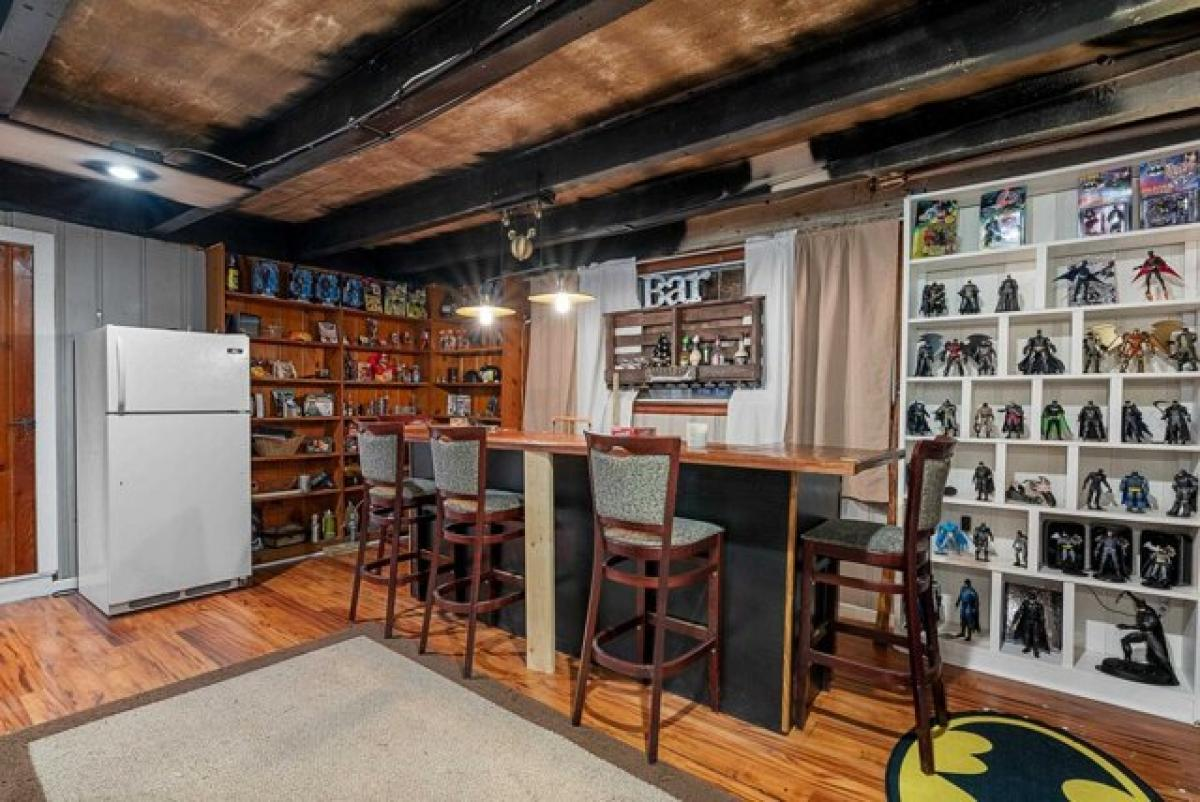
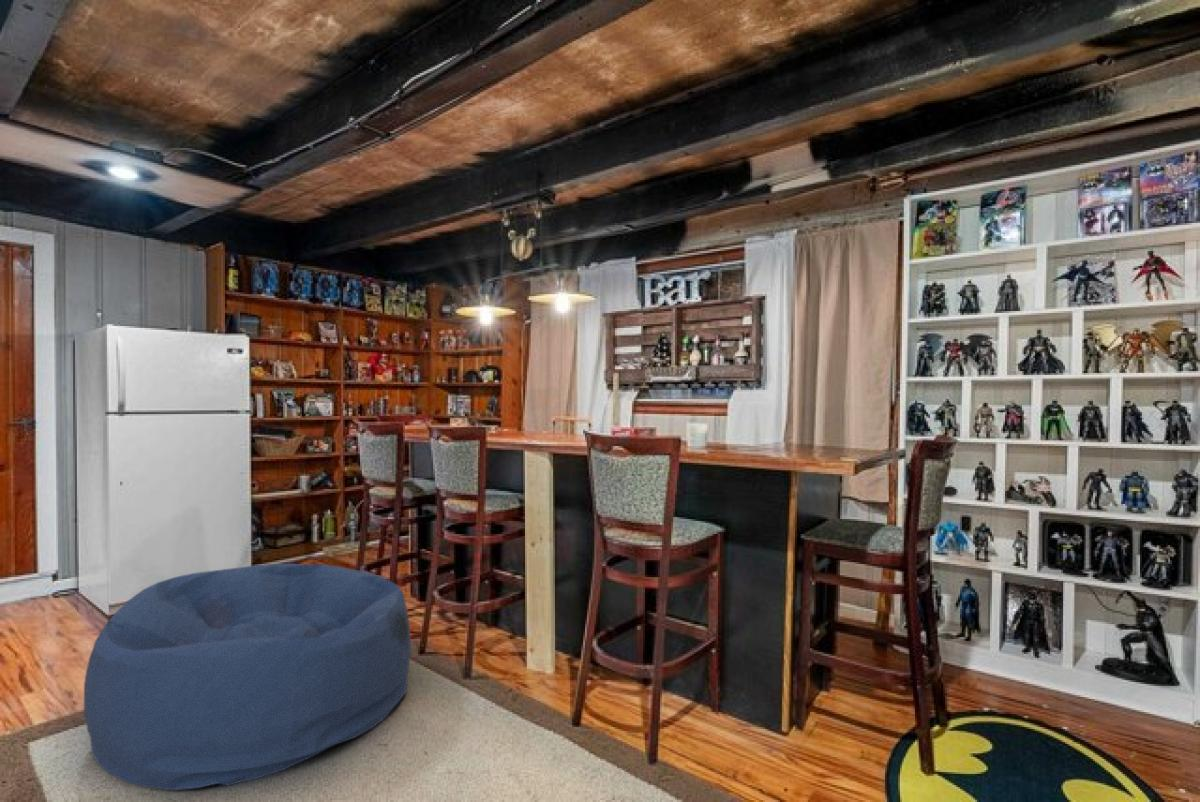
+ bean bag chair [83,563,412,791]
